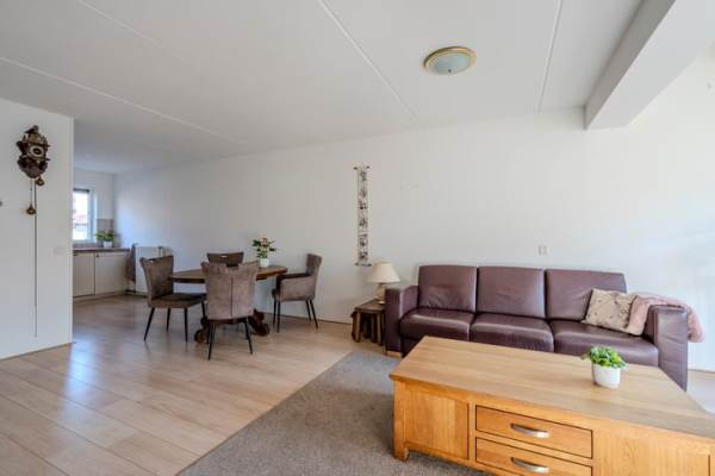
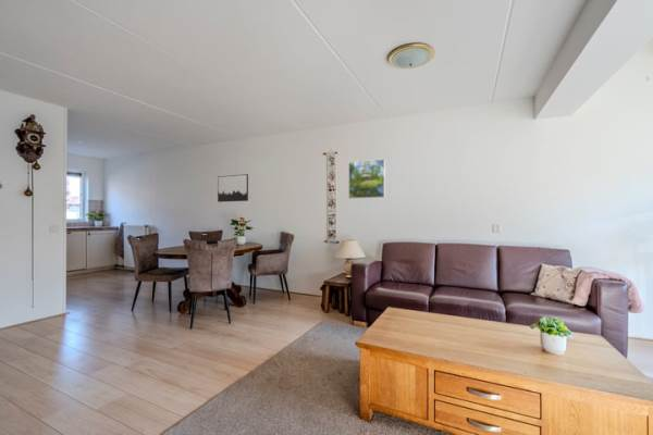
+ wall art [217,173,249,203]
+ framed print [347,158,386,200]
